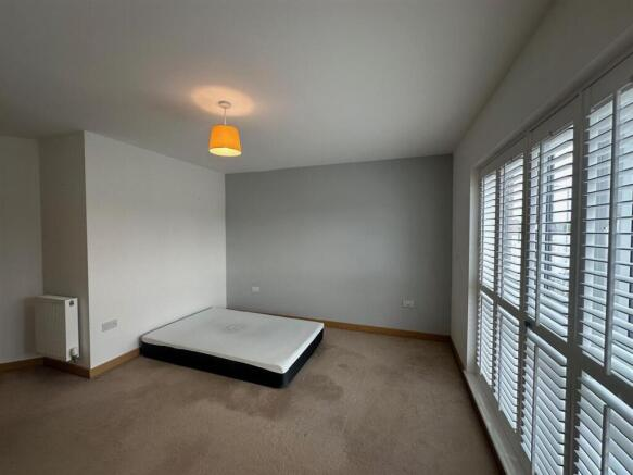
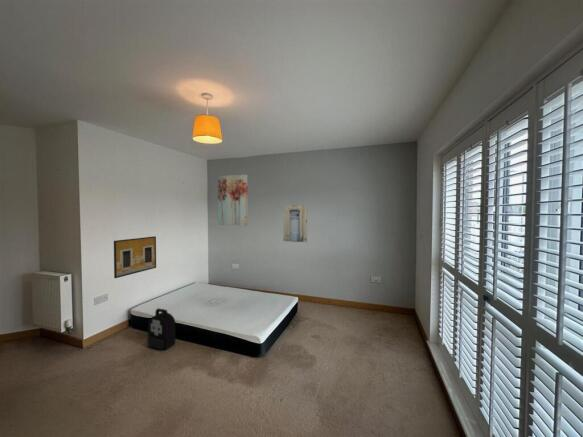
+ backpack [146,307,177,351]
+ wall art [282,204,308,243]
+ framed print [113,235,157,279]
+ wall art [217,173,249,226]
